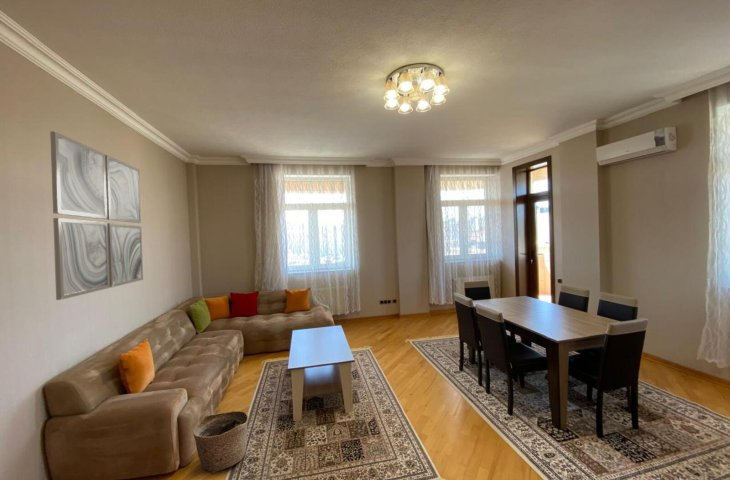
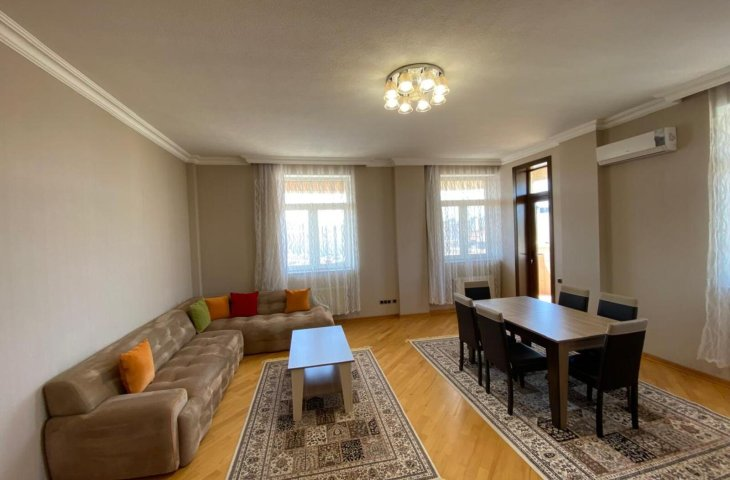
- basket [192,410,249,475]
- wall art [49,130,144,301]
